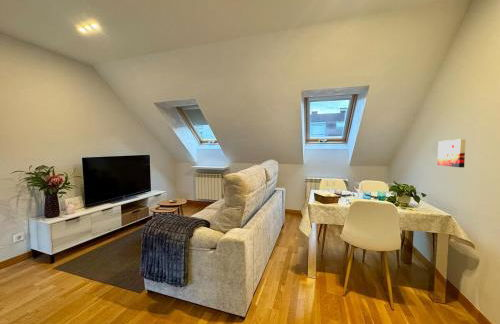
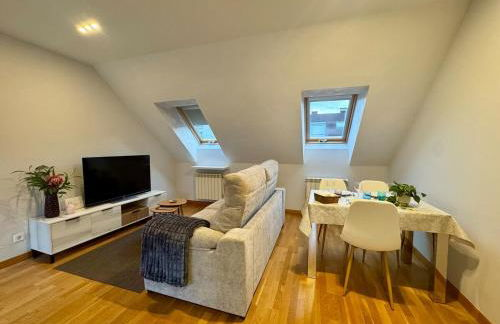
- wall art [437,138,467,168]
